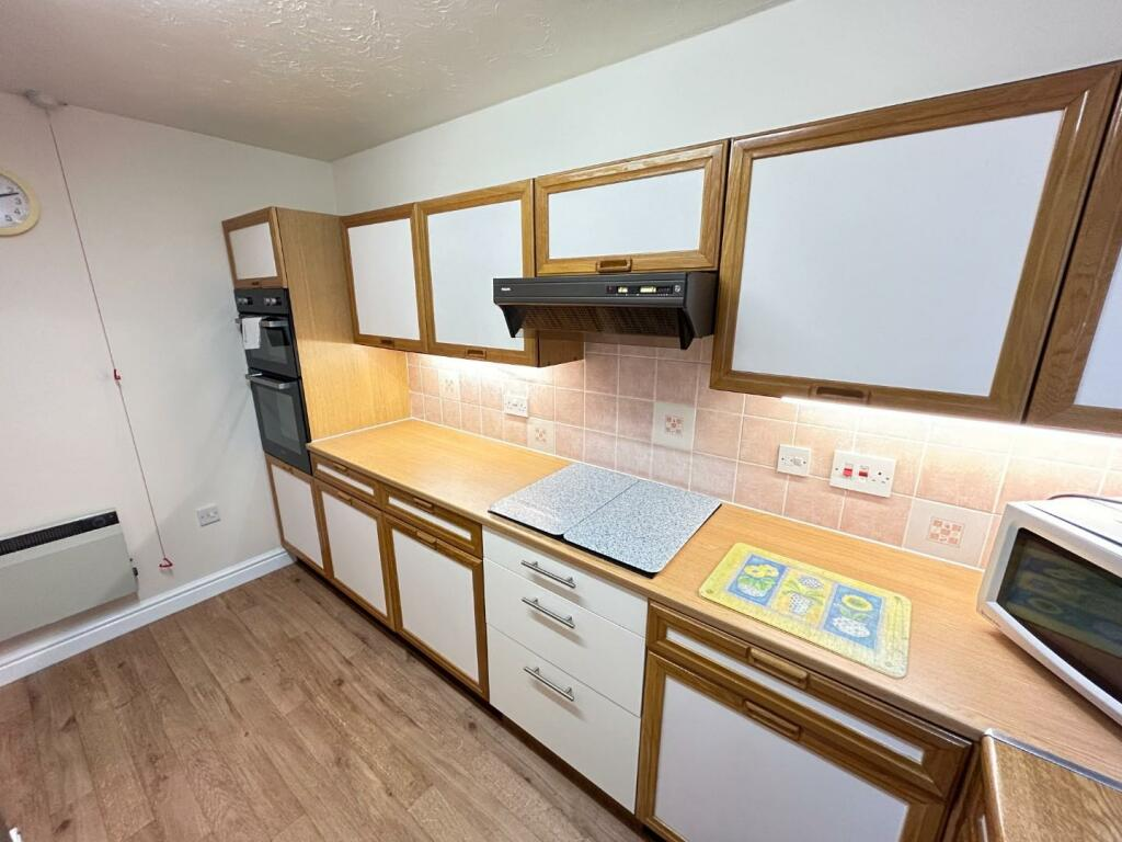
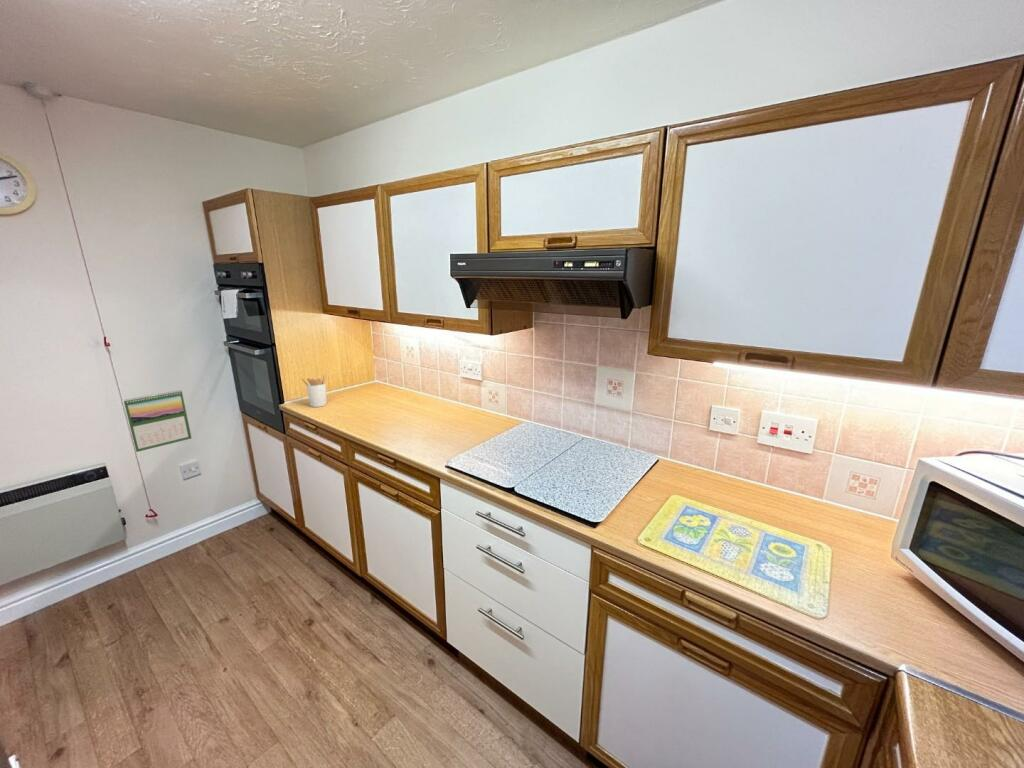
+ calendar [123,389,193,453]
+ utensil holder [301,372,328,408]
